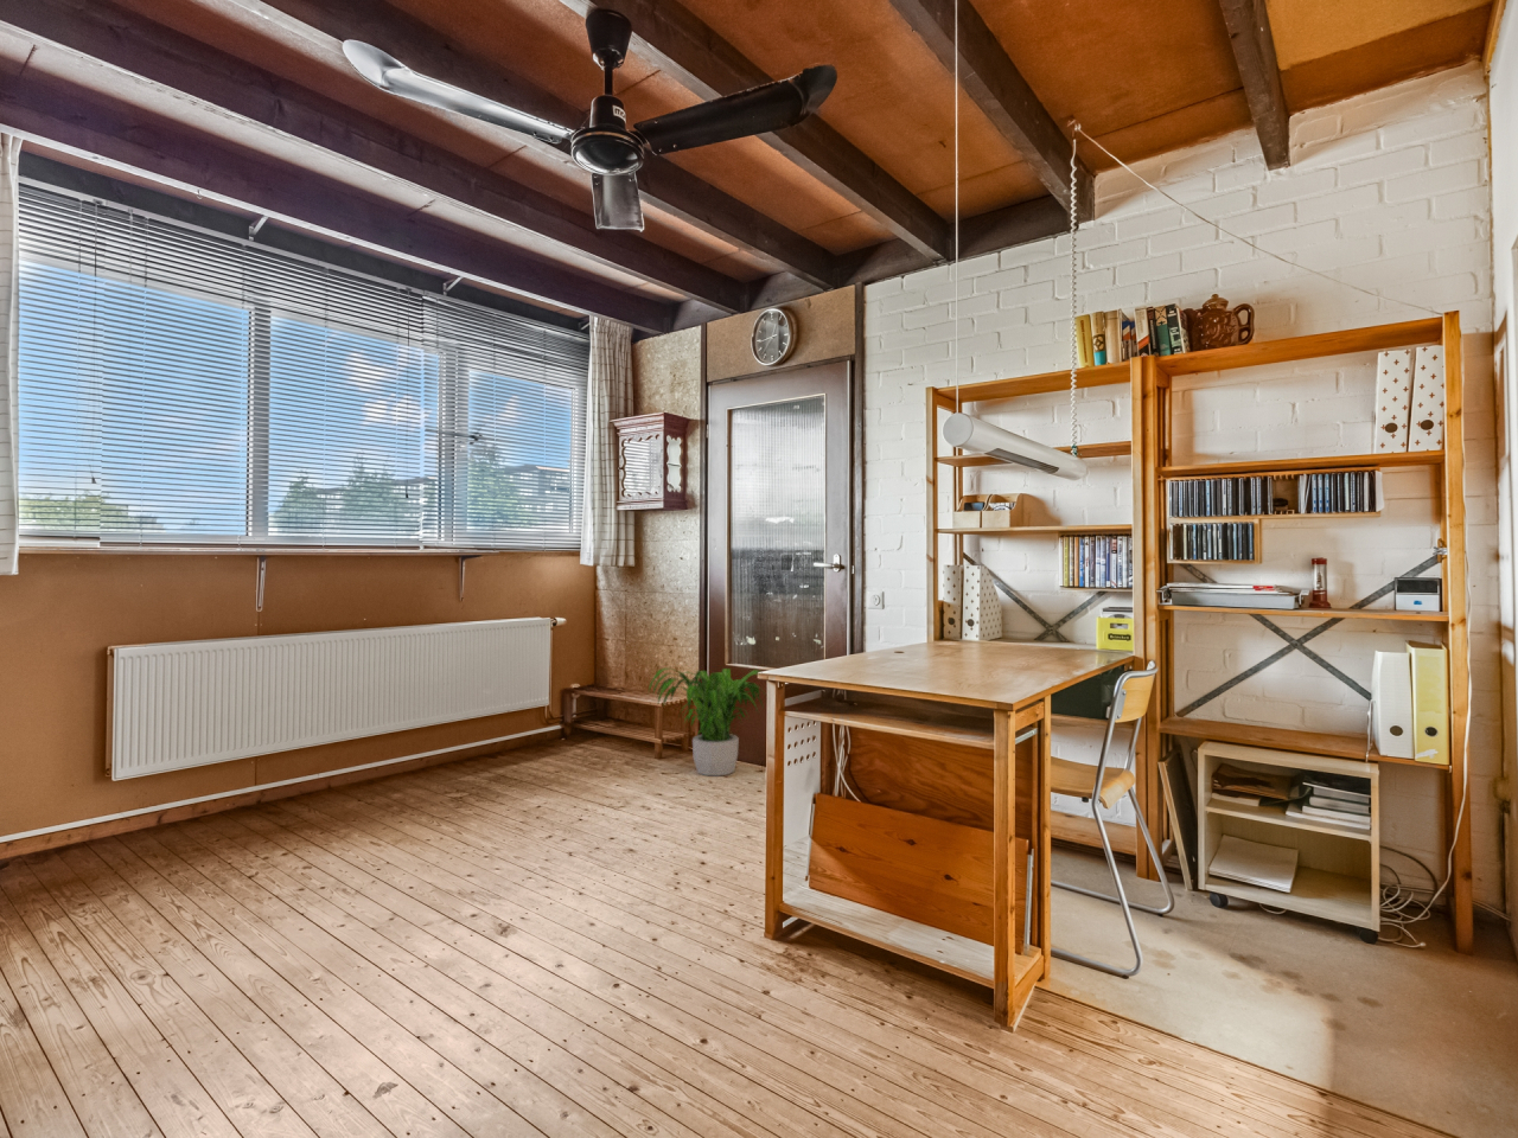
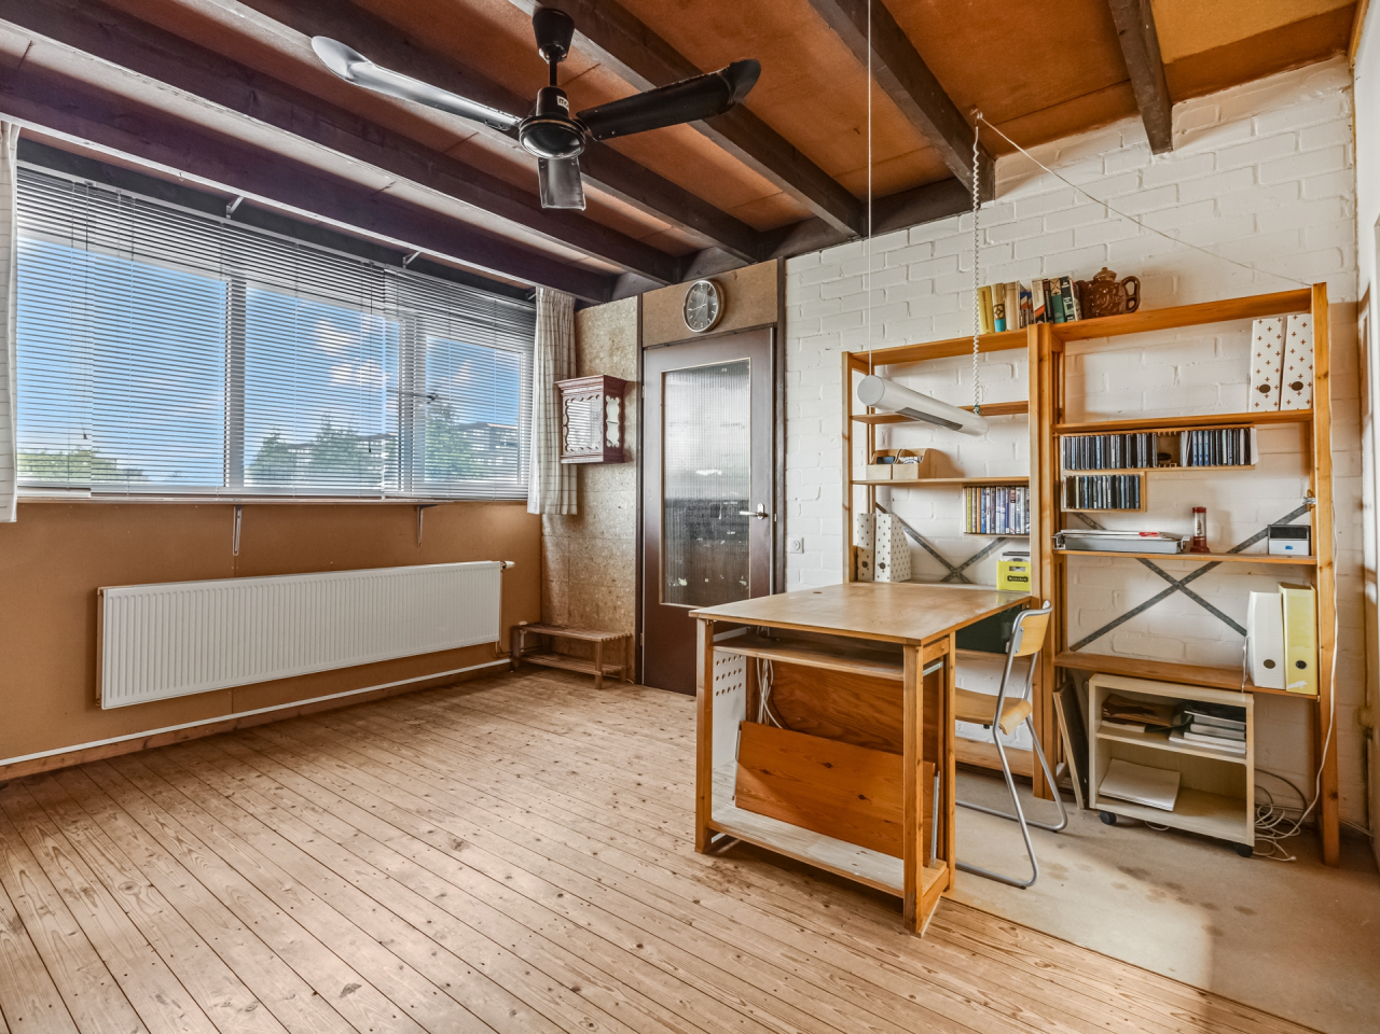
- potted plant [648,667,766,777]
